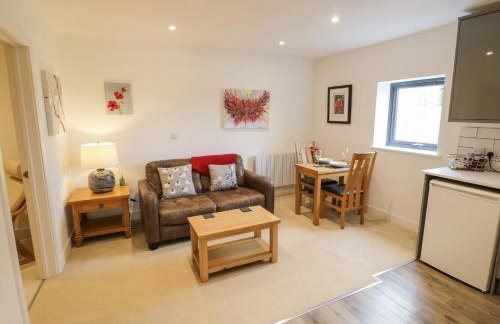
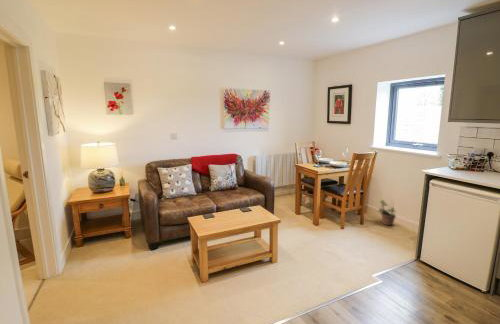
+ potted plant [377,199,397,226]
